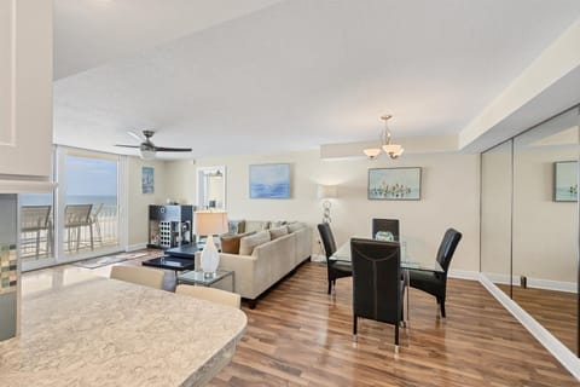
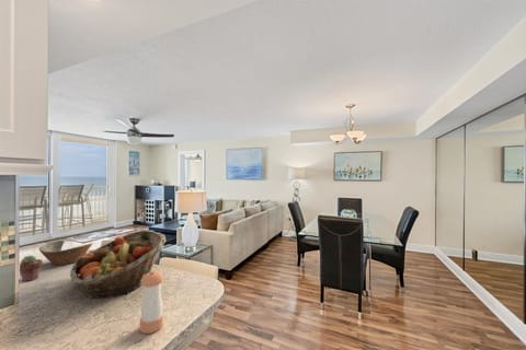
+ pepper shaker [139,270,164,335]
+ potted succulent [19,255,44,282]
+ bowl [37,238,93,266]
+ fruit basket [69,230,167,300]
